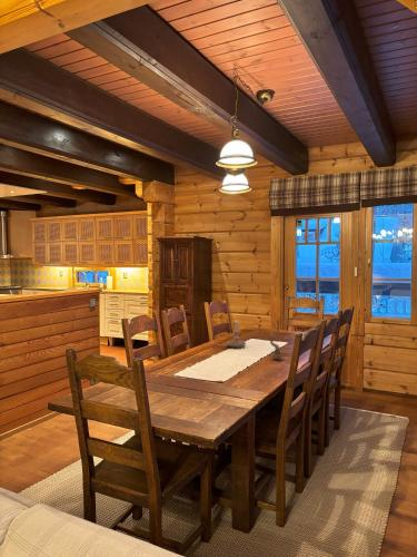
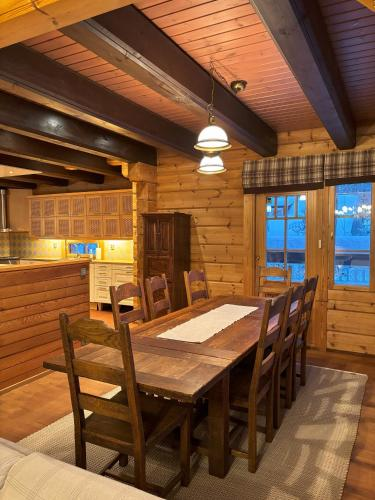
- candle [226,319,247,349]
- plant [269,314,290,361]
